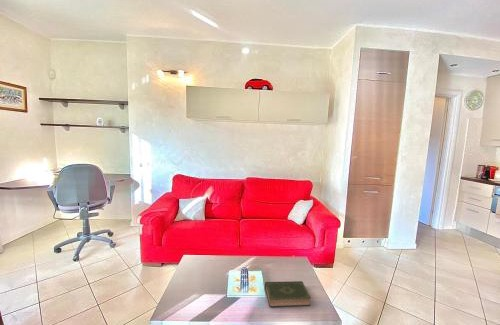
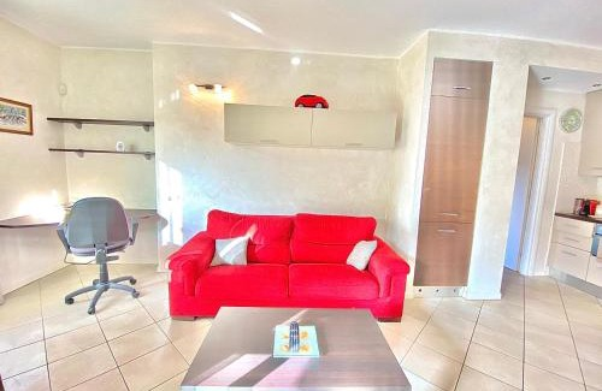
- book [264,280,312,308]
